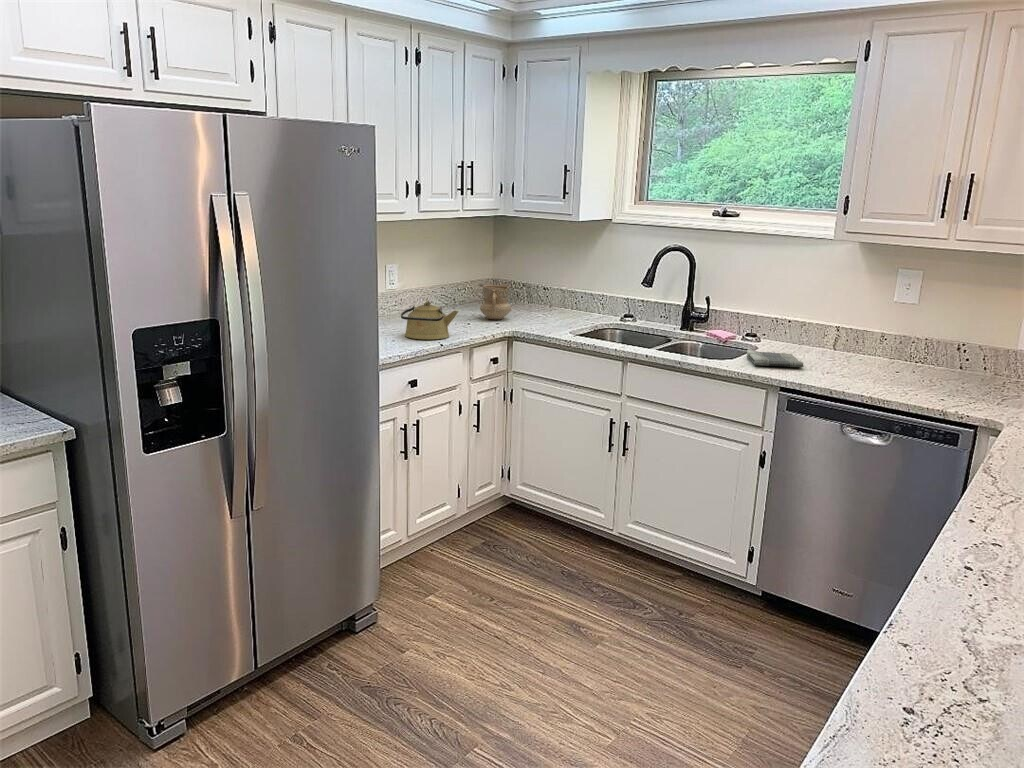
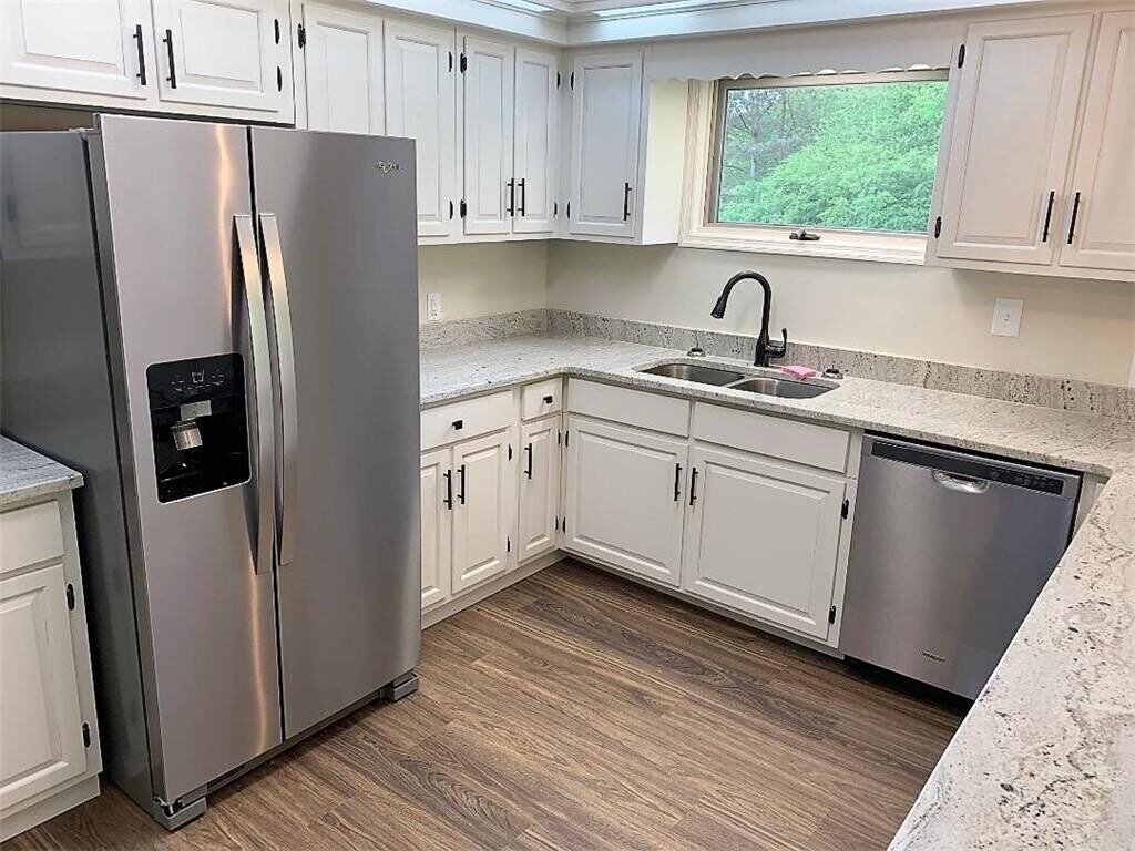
- mug [479,284,512,320]
- kettle [400,300,459,340]
- dish towel [746,349,804,368]
